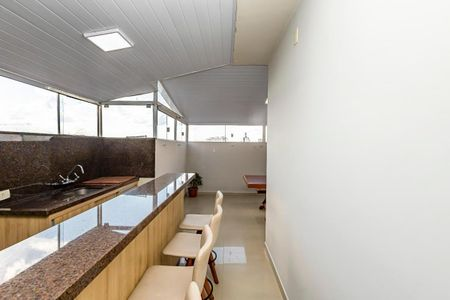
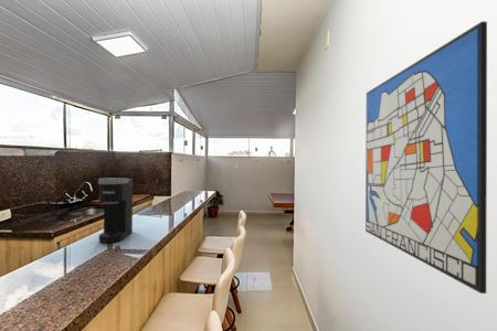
+ wall art [364,20,488,295]
+ coffee maker [97,178,134,244]
